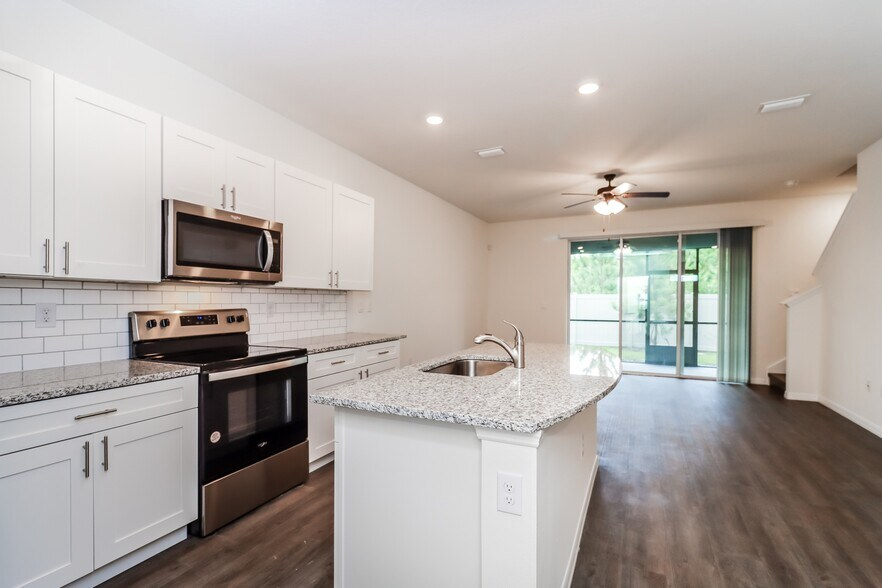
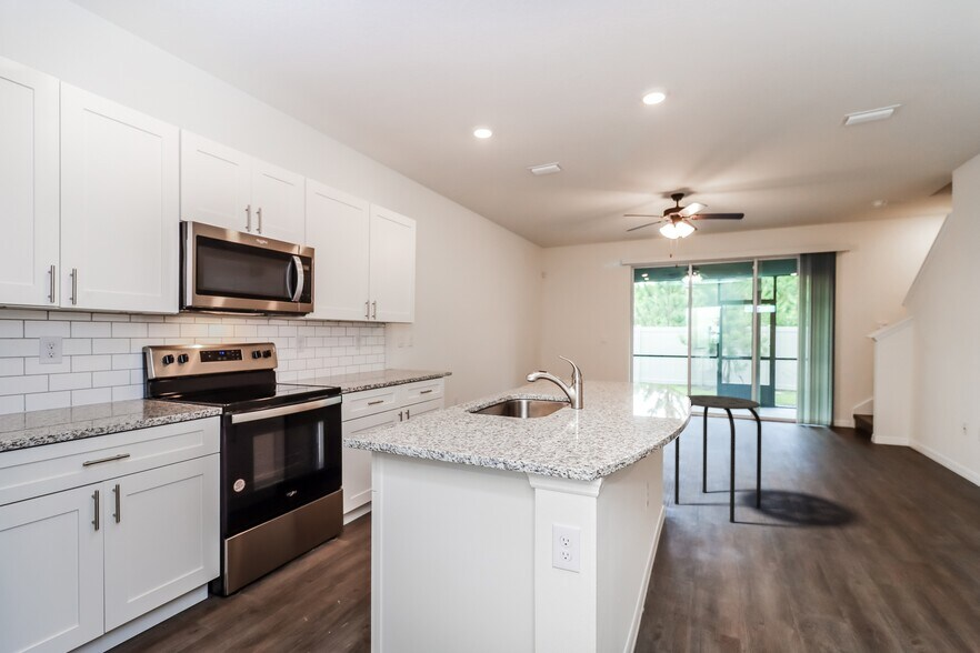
+ stool [673,394,762,524]
